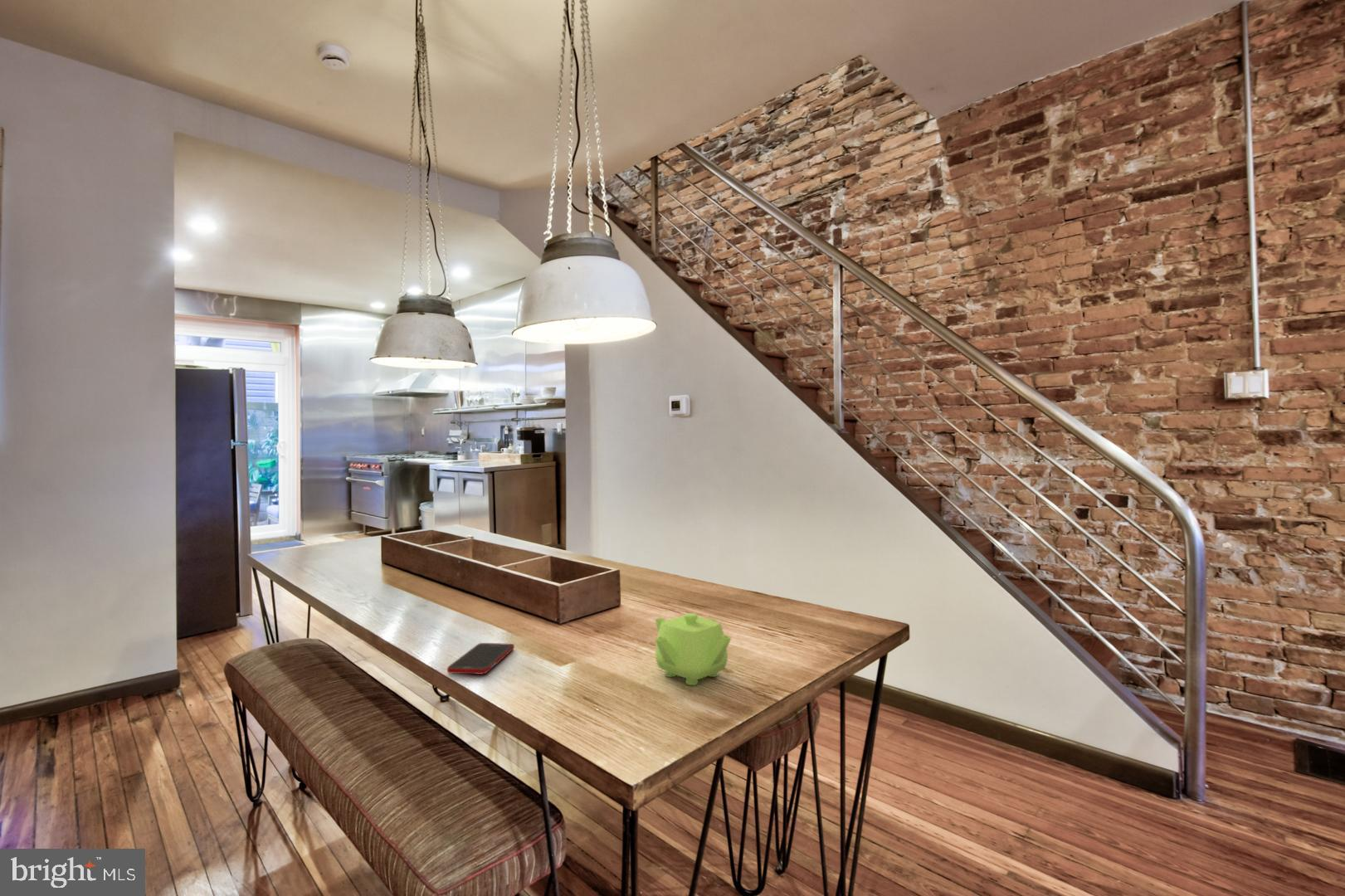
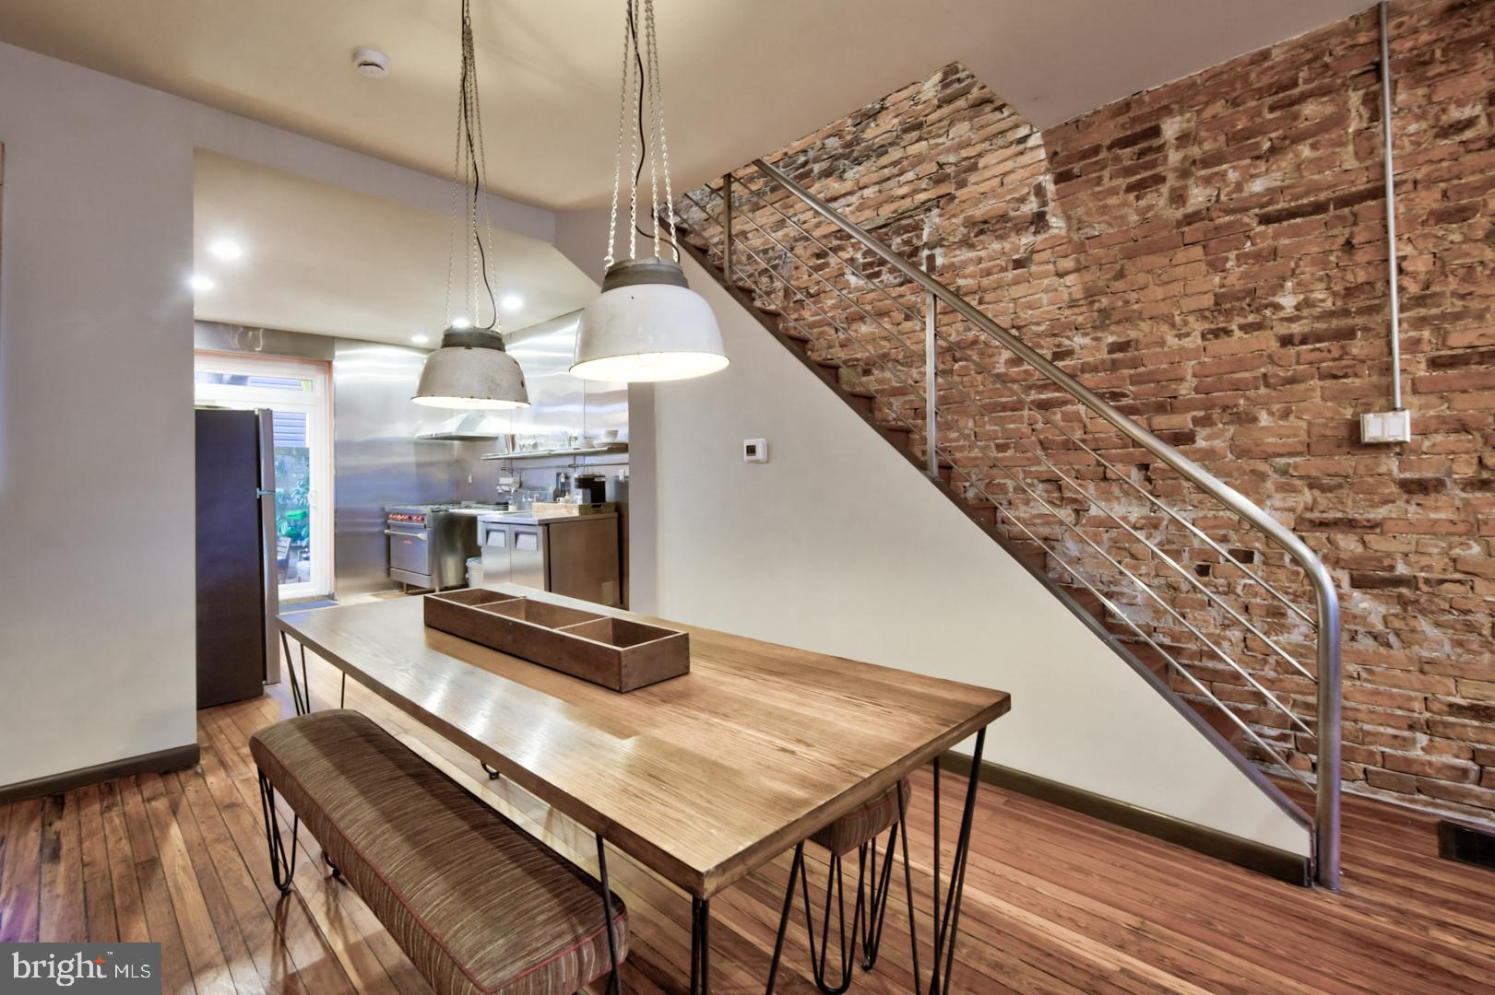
- cell phone [446,642,515,675]
- teapot [655,612,732,686]
